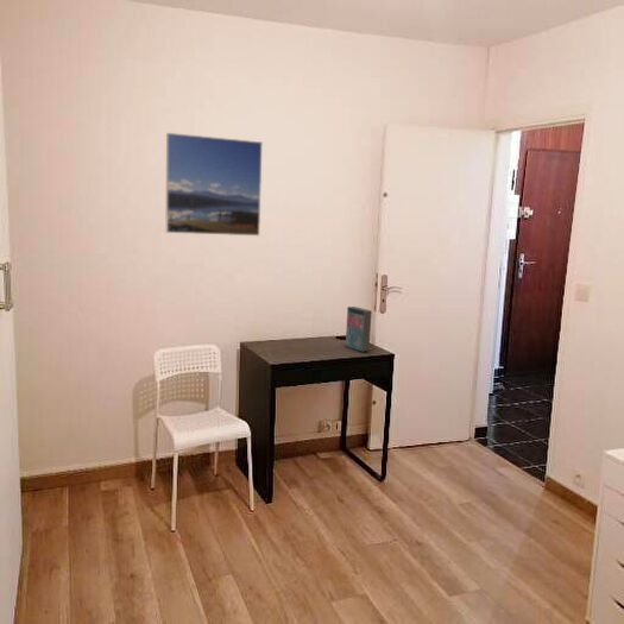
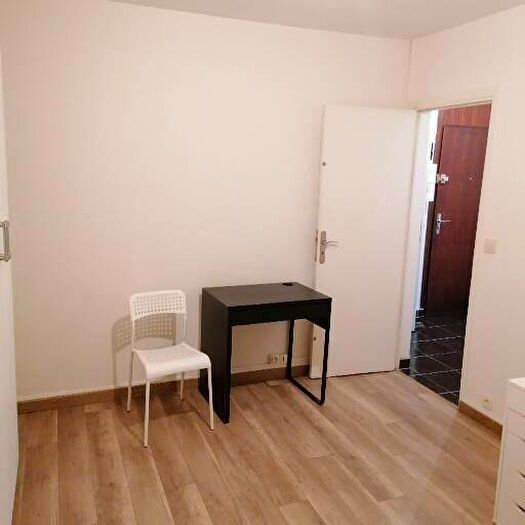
- book [345,305,373,353]
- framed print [165,132,264,237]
